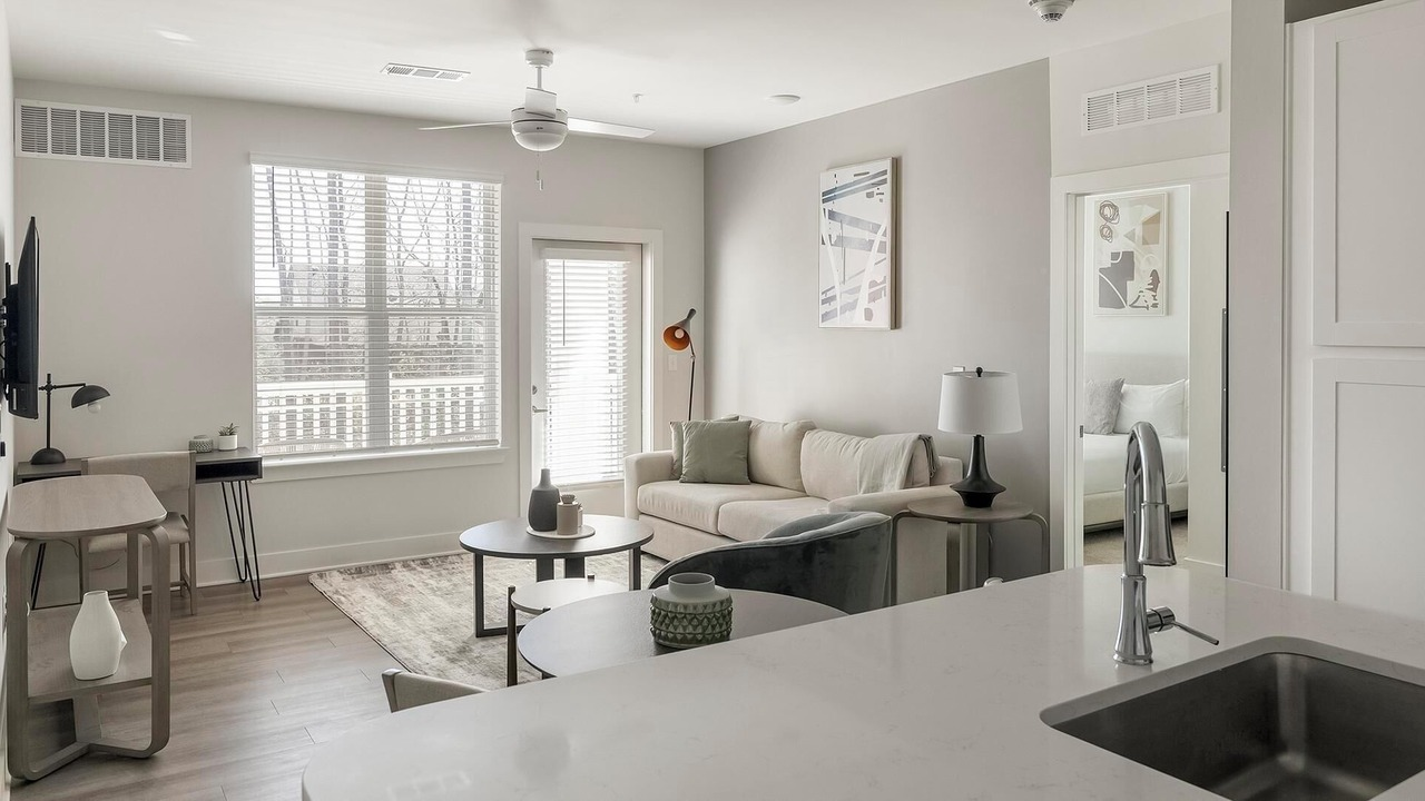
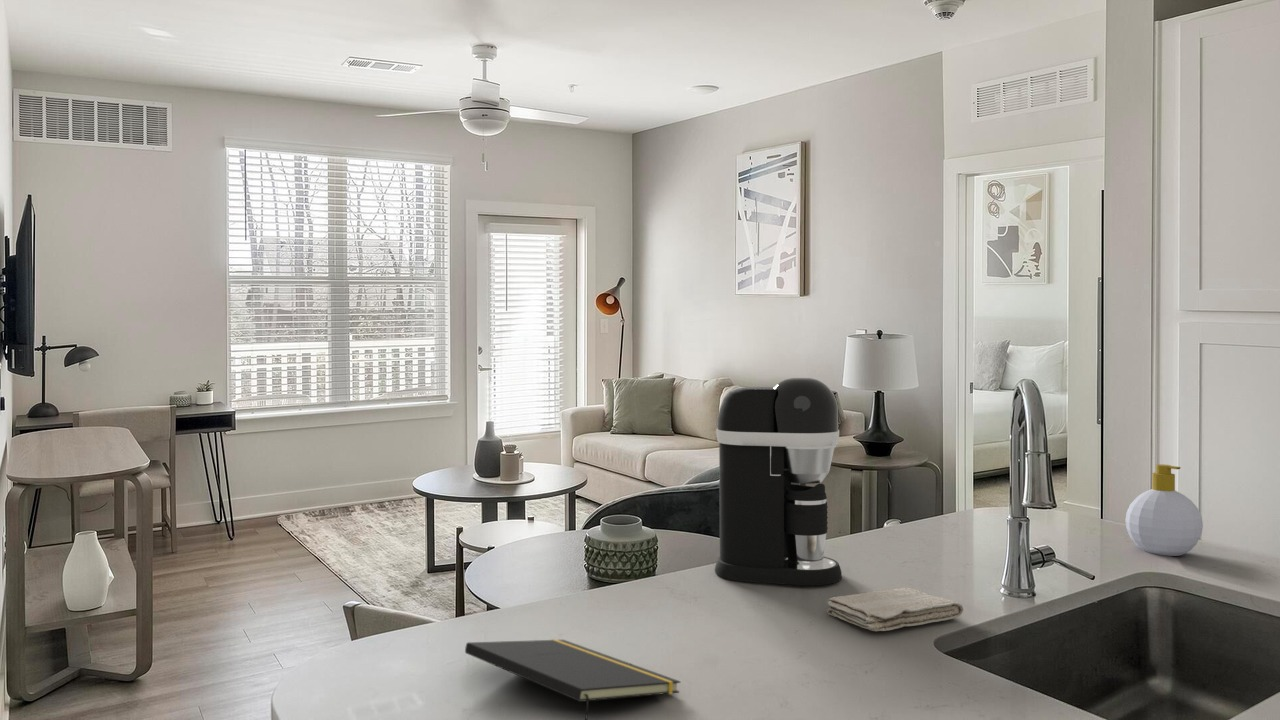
+ soap bottle [1124,463,1204,557]
+ washcloth [826,587,964,632]
+ coffee maker [714,377,843,586]
+ notepad [464,638,681,720]
